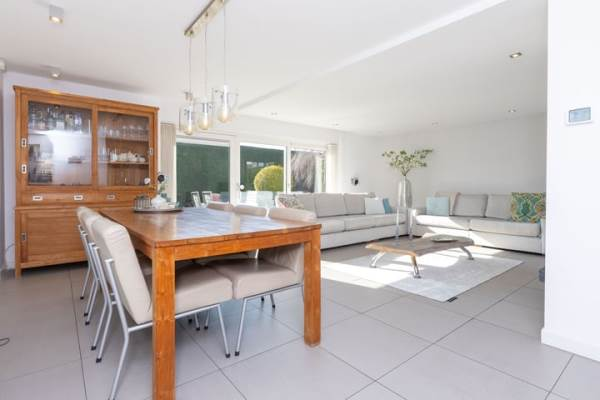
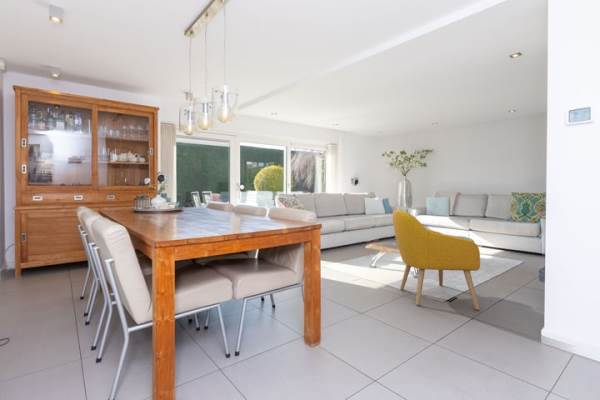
+ armchair [392,208,481,311]
